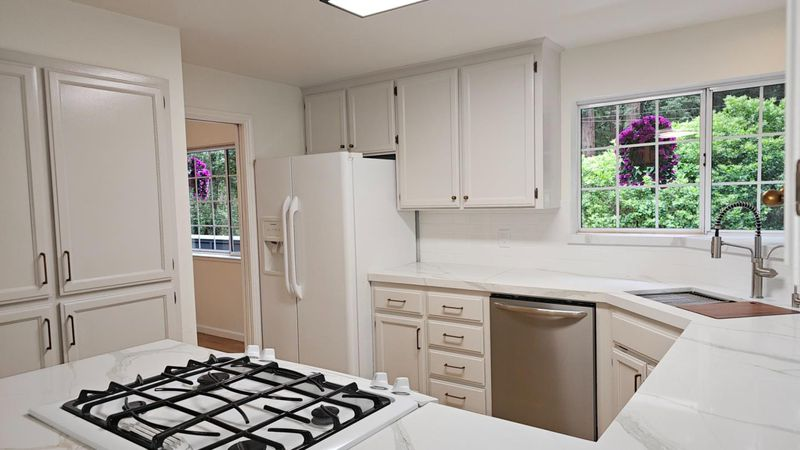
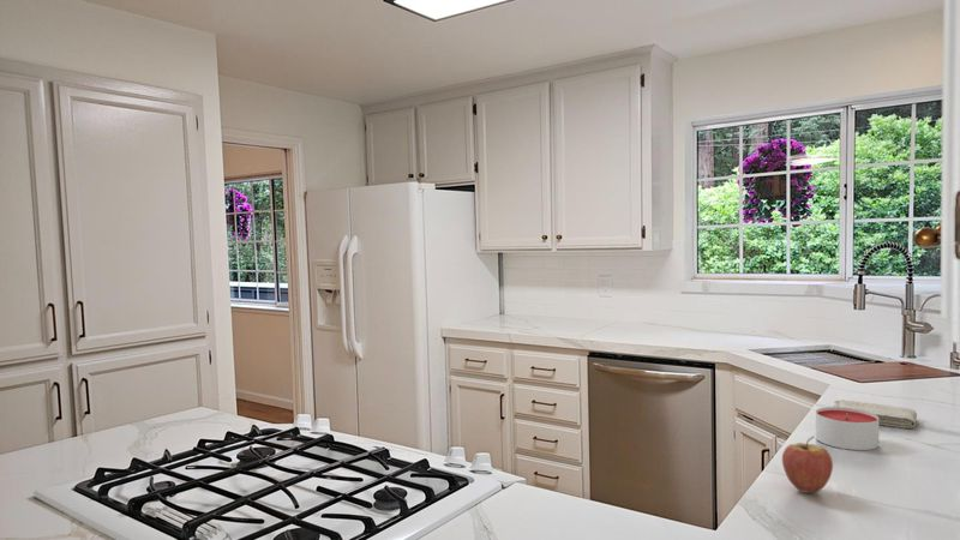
+ candle [815,406,880,451]
+ fruit [781,434,834,494]
+ washcloth [832,398,918,430]
